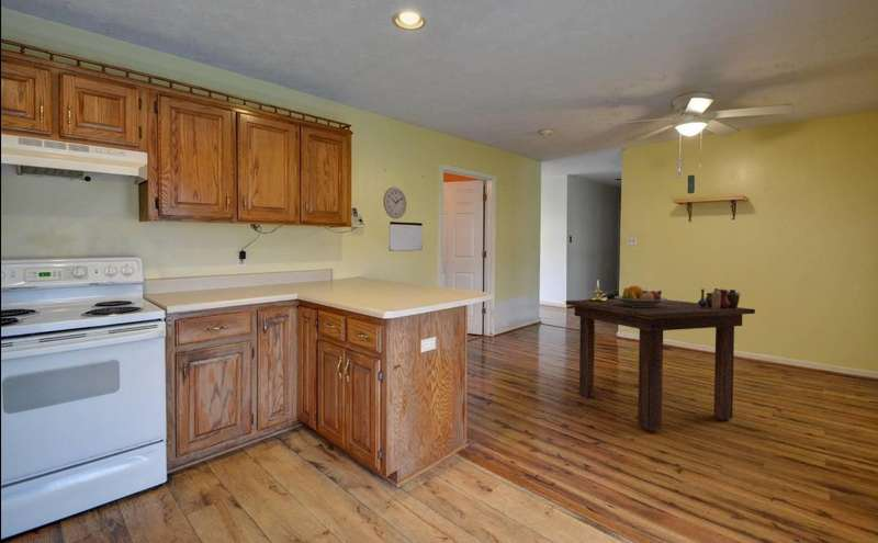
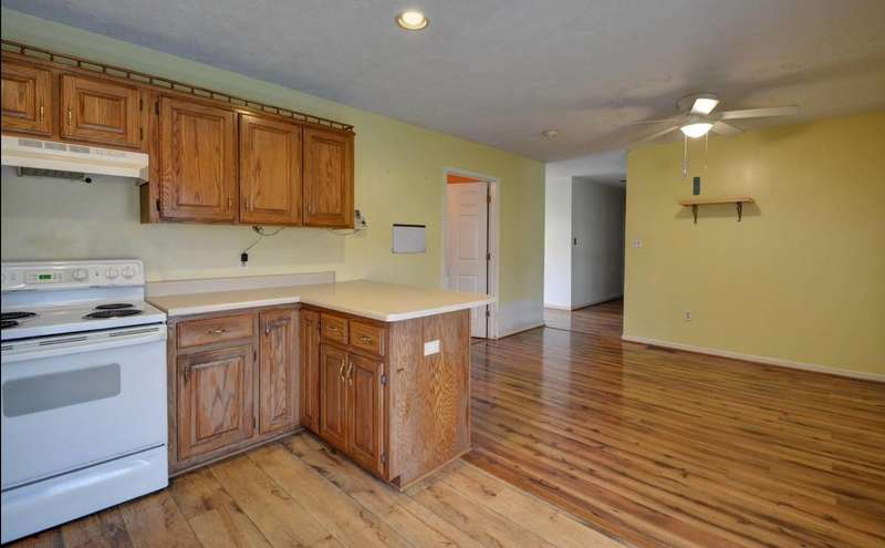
- candle holder [587,281,609,302]
- fruit bowl [614,285,668,307]
- dining table [565,298,756,432]
- vase [697,287,741,309]
- wall clock [382,186,408,219]
